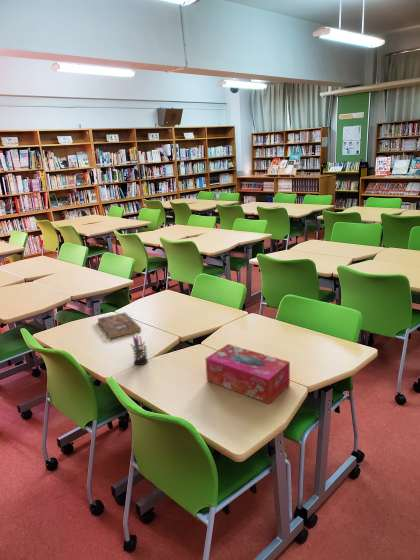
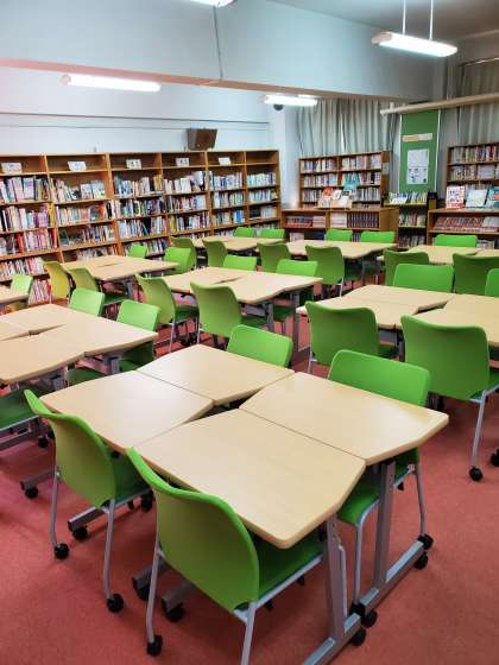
- pen holder [130,334,149,366]
- bible [97,312,142,339]
- tissue box [205,343,291,405]
